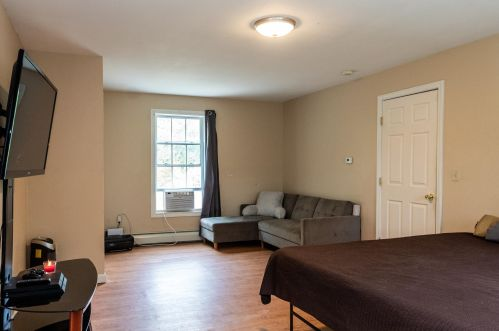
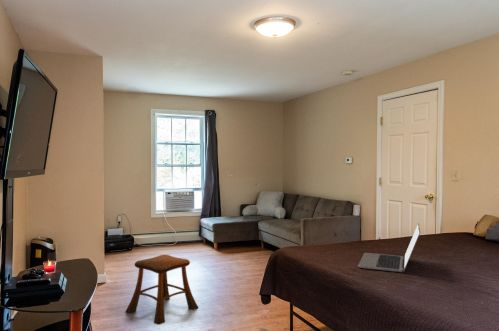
+ laptop [357,222,421,273]
+ stool [124,254,199,326]
